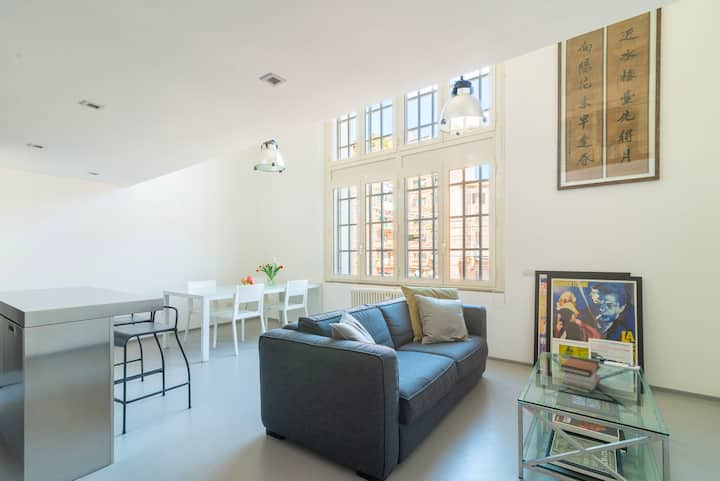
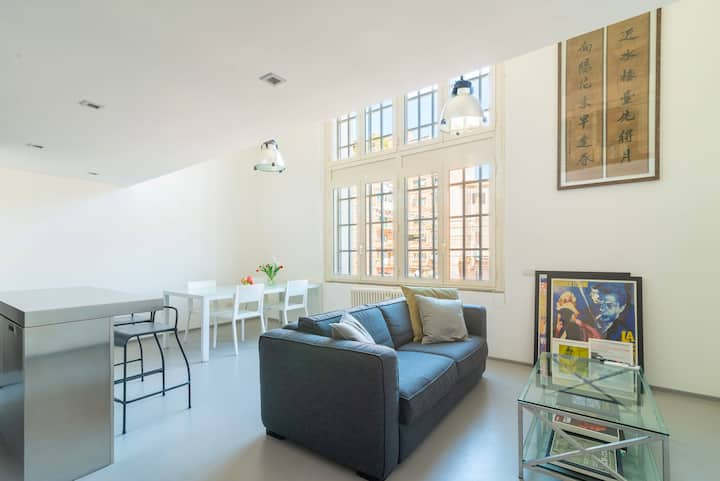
- book stack [559,355,602,394]
